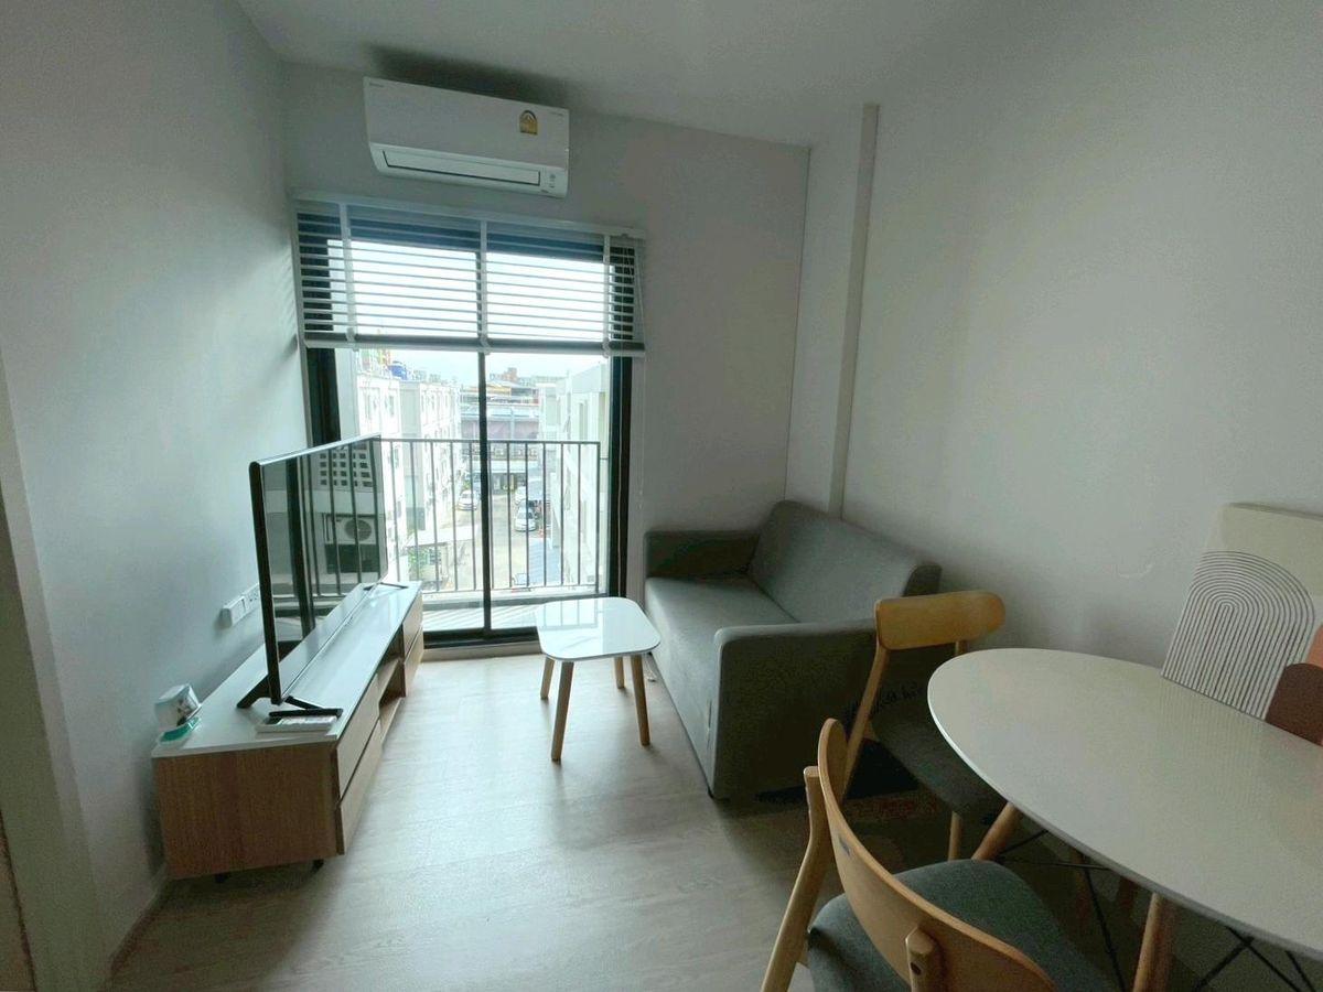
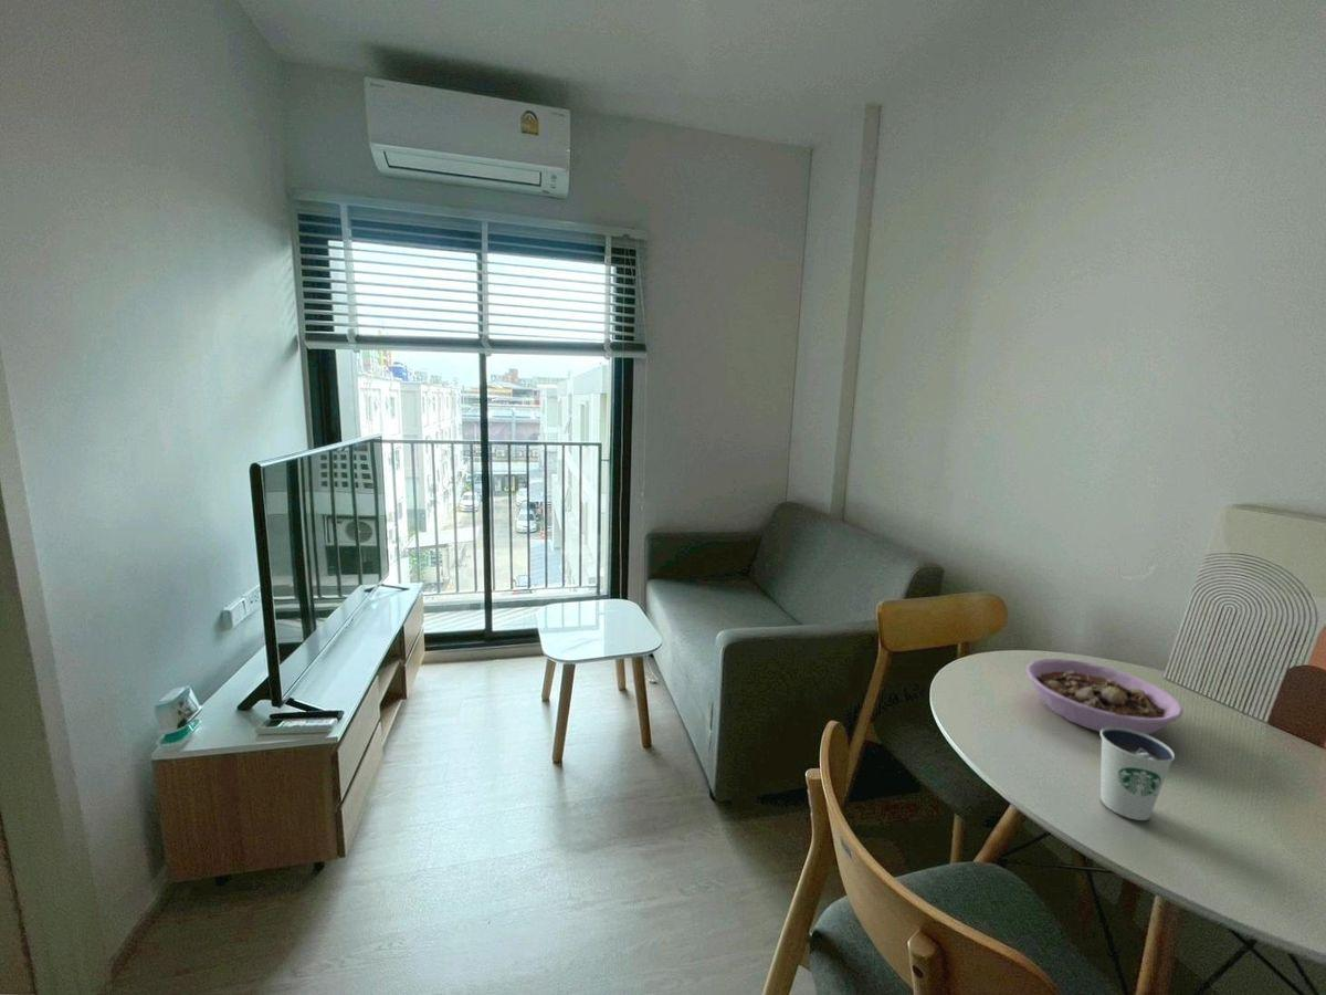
+ dixie cup [1099,727,1176,821]
+ bowl [1025,658,1185,735]
